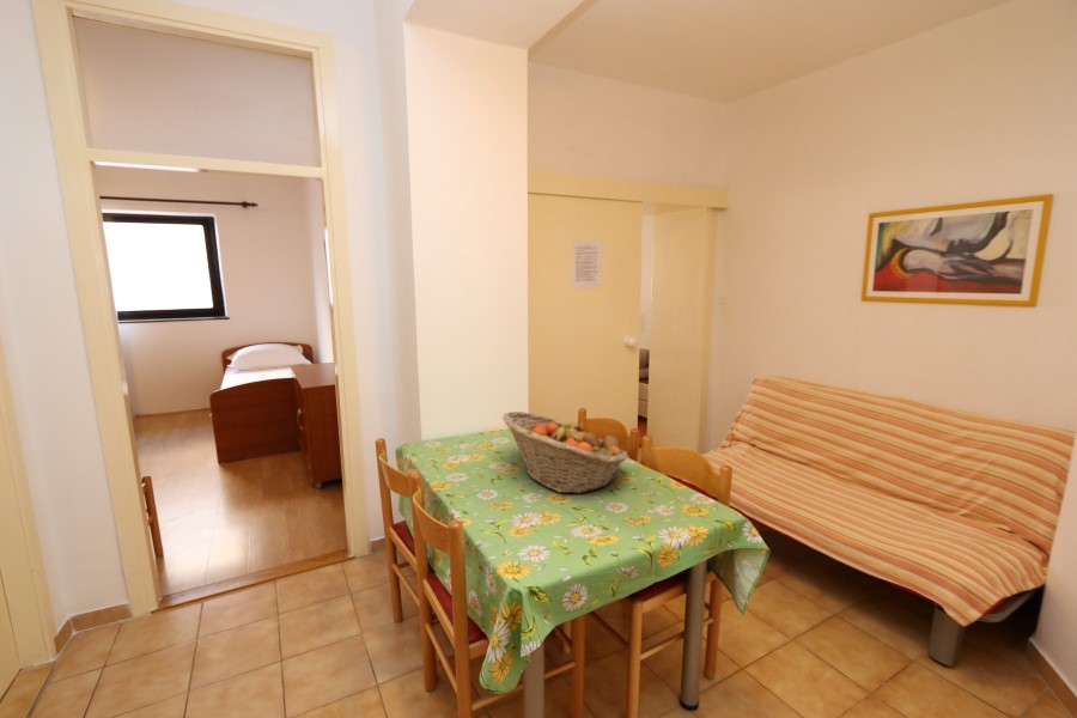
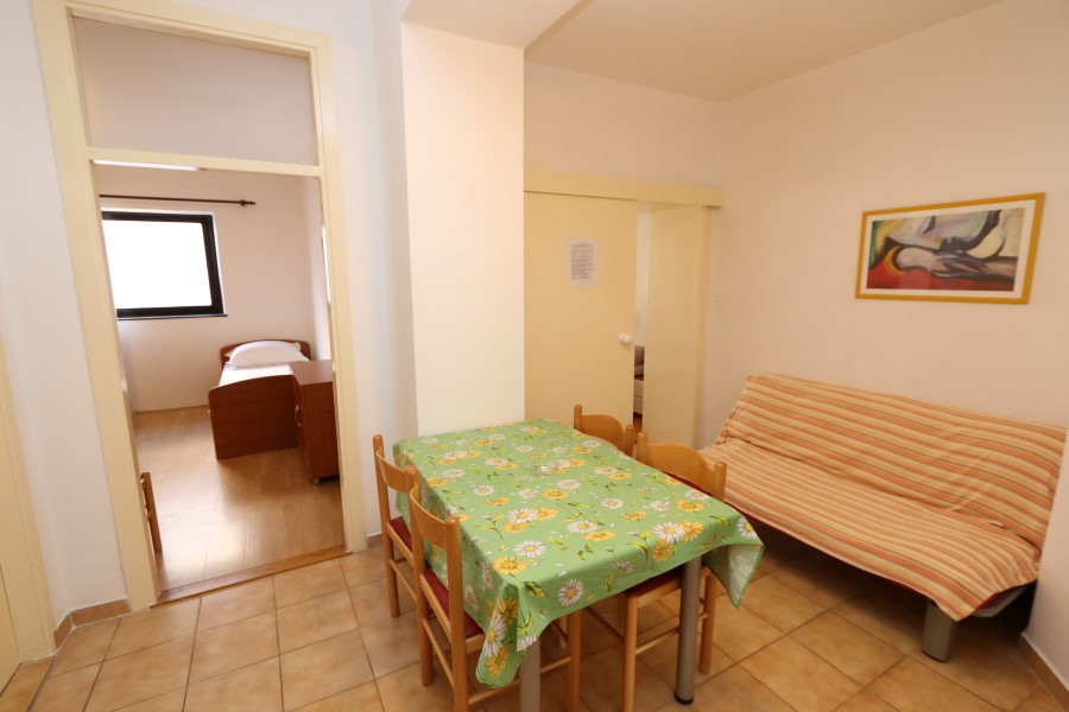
- fruit basket [501,410,629,494]
